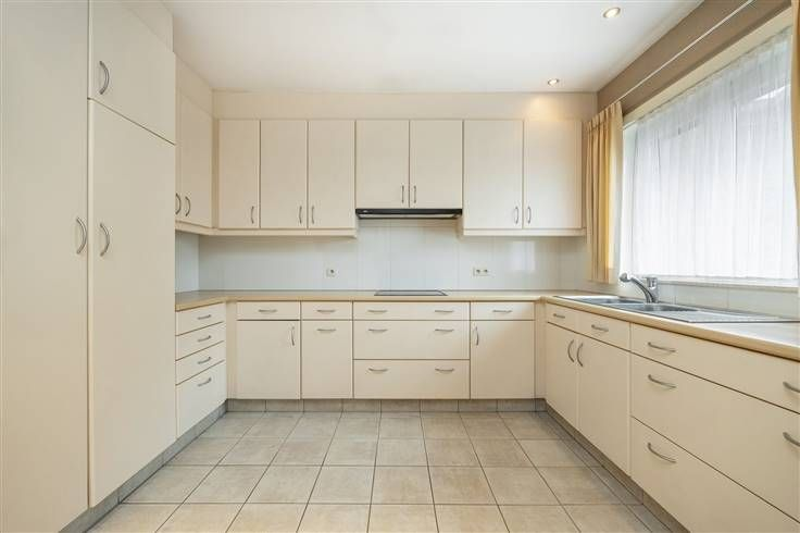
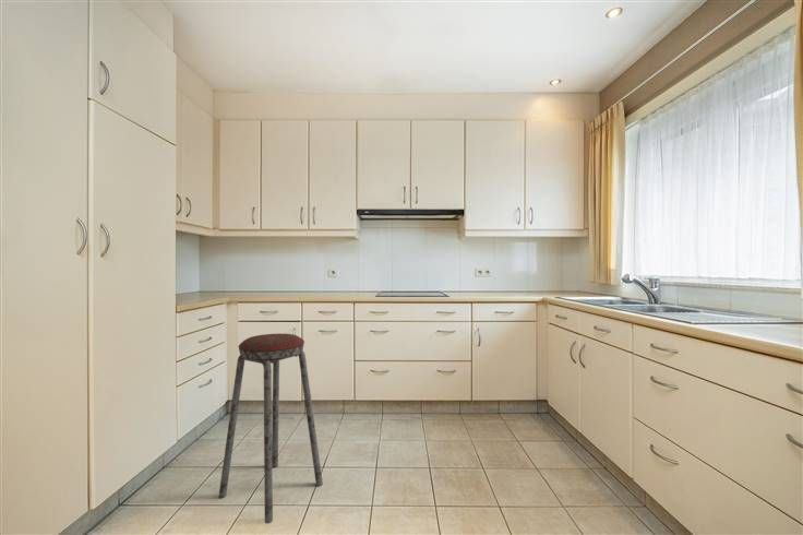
+ music stool [218,333,324,524]
